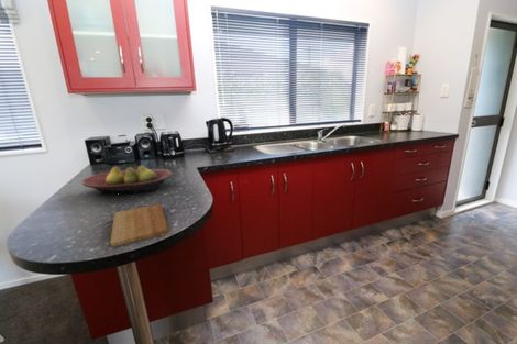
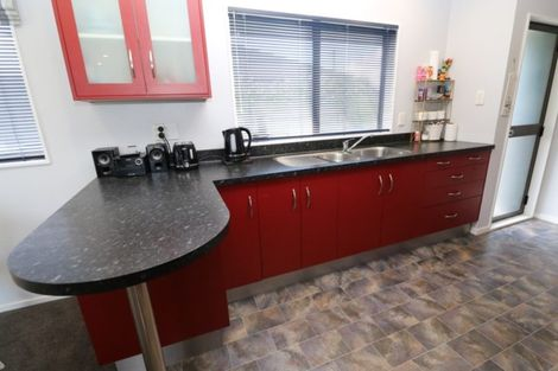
- fruit bowl [81,165,174,193]
- cutting board [109,203,169,247]
